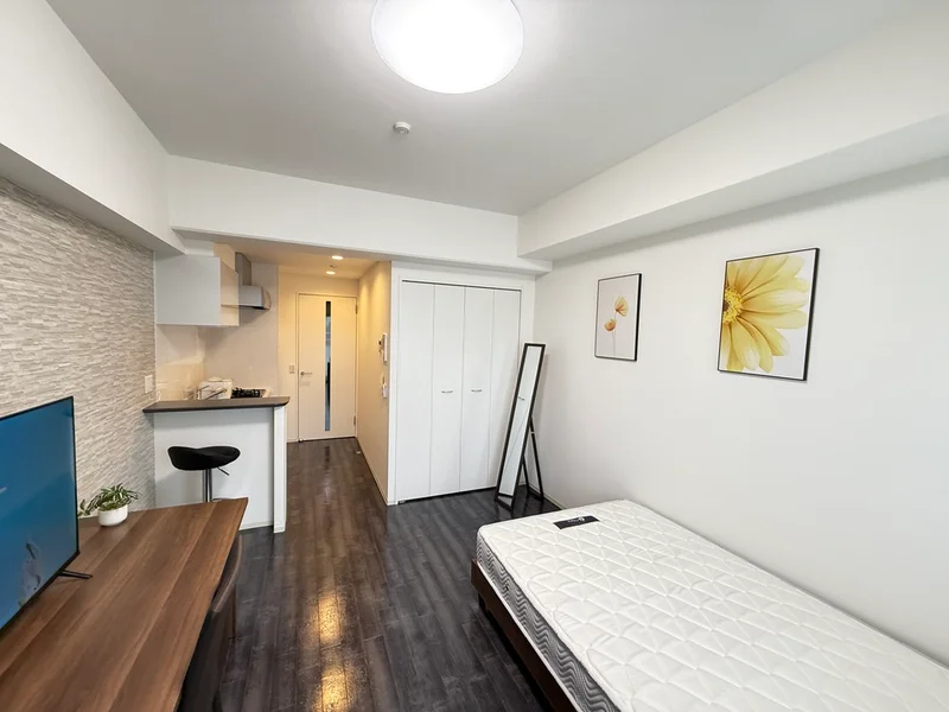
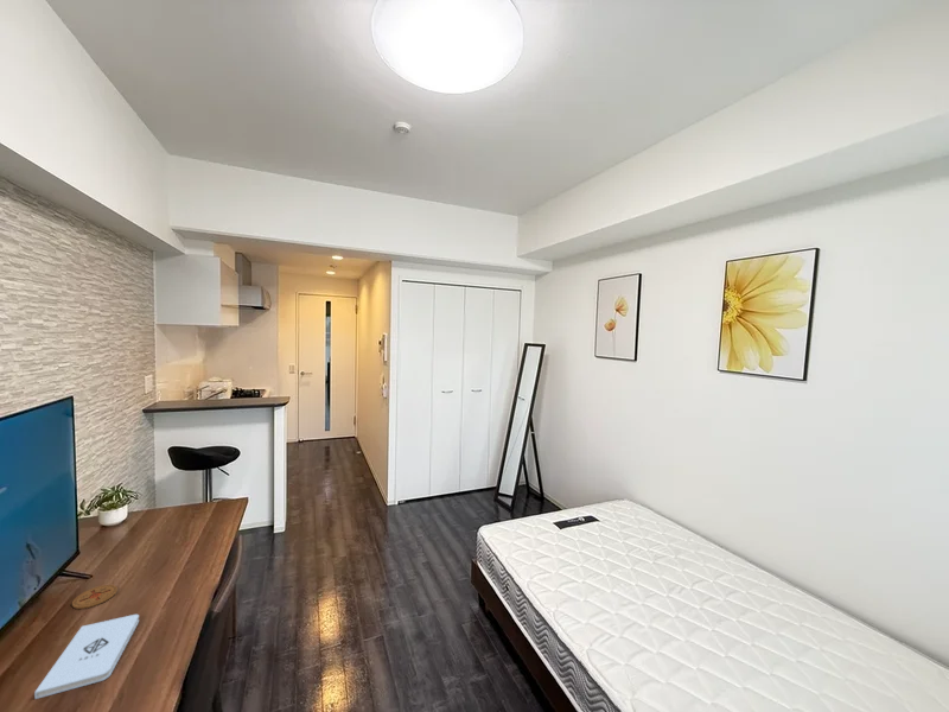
+ notepad [33,614,140,700]
+ coaster [71,584,119,610]
